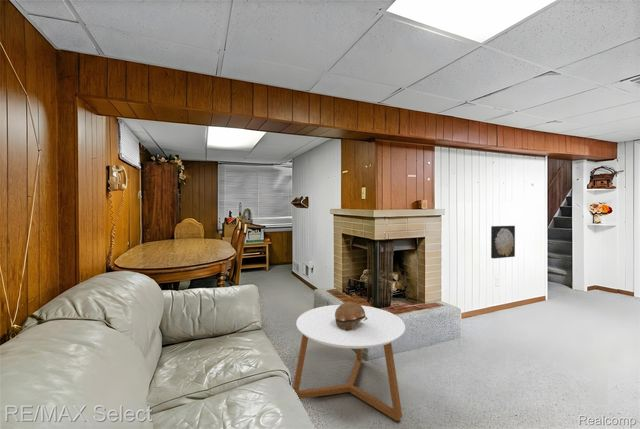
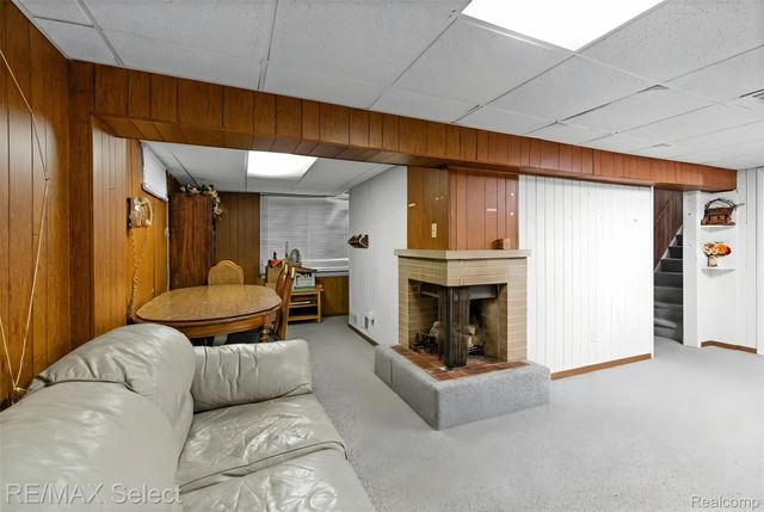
- coffee table [292,304,406,422]
- wall art [490,225,516,259]
- decorative bowl [335,301,367,331]
